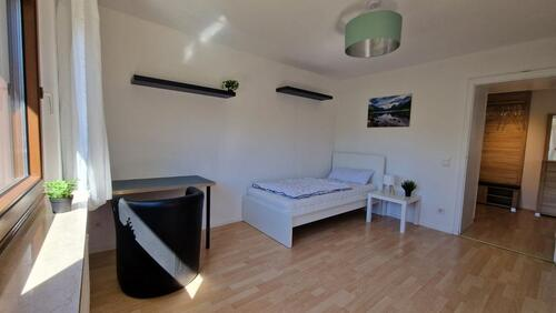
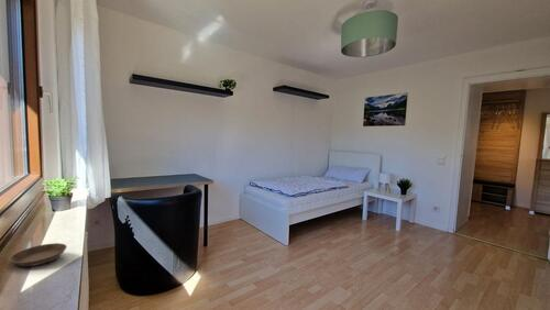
+ saucer [9,242,68,267]
